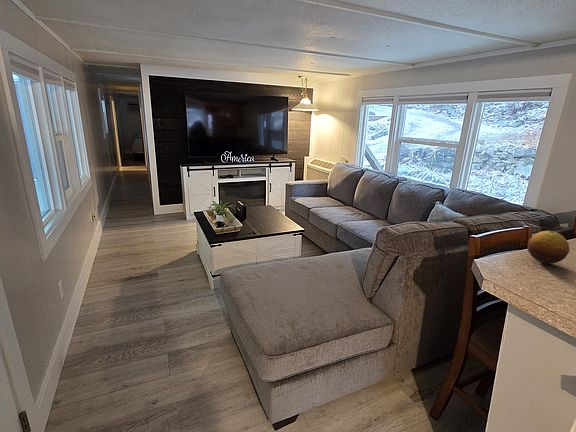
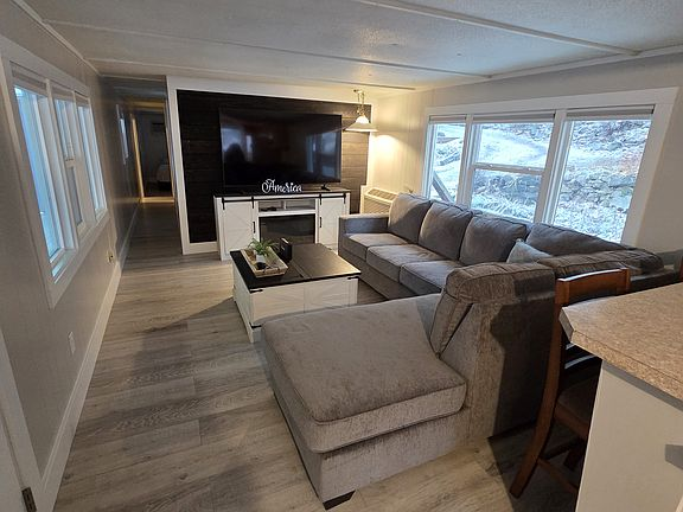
- fruit [527,230,570,264]
